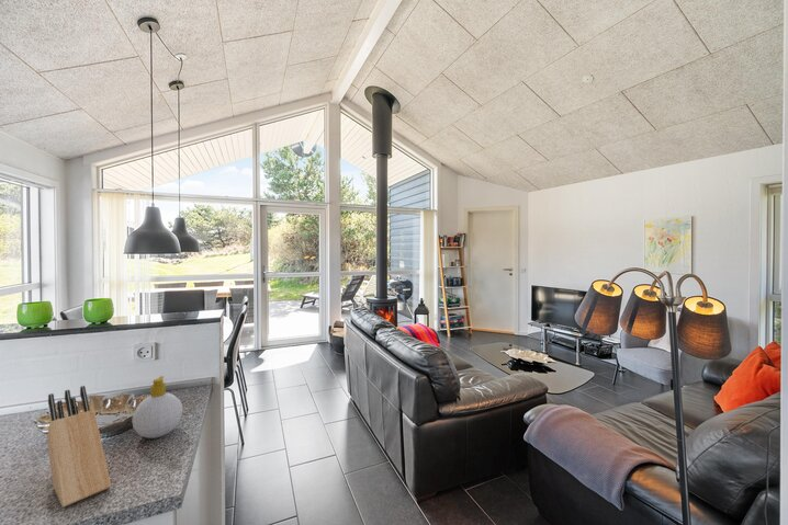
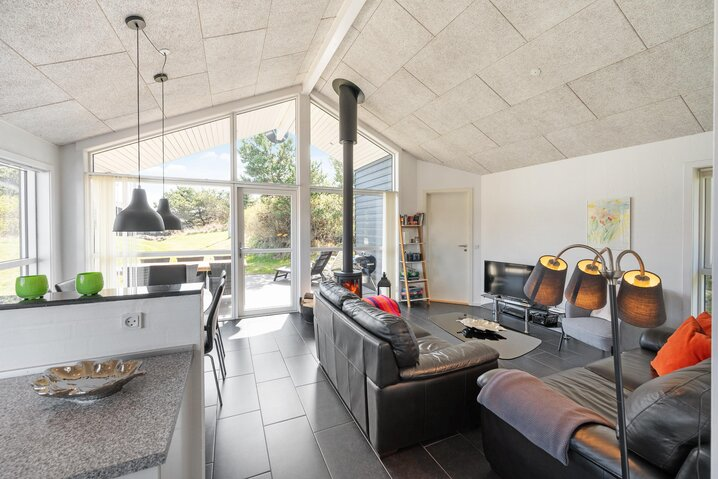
- soap bottle [131,375,183,440]
- knife block [46,385,112,509]
